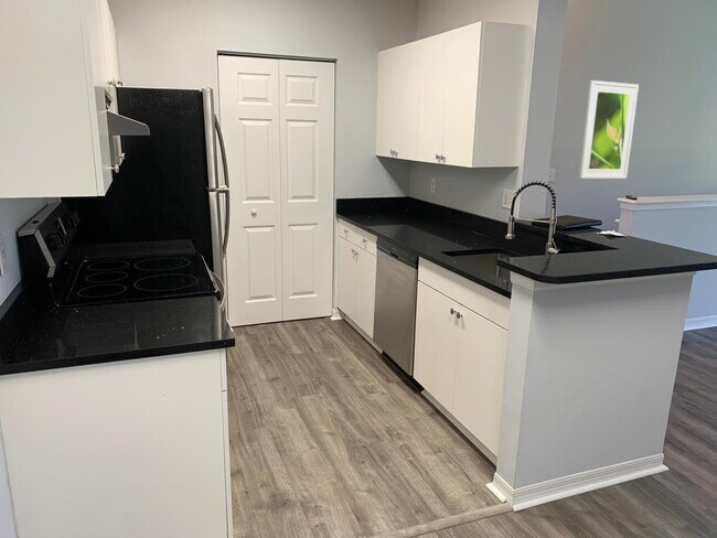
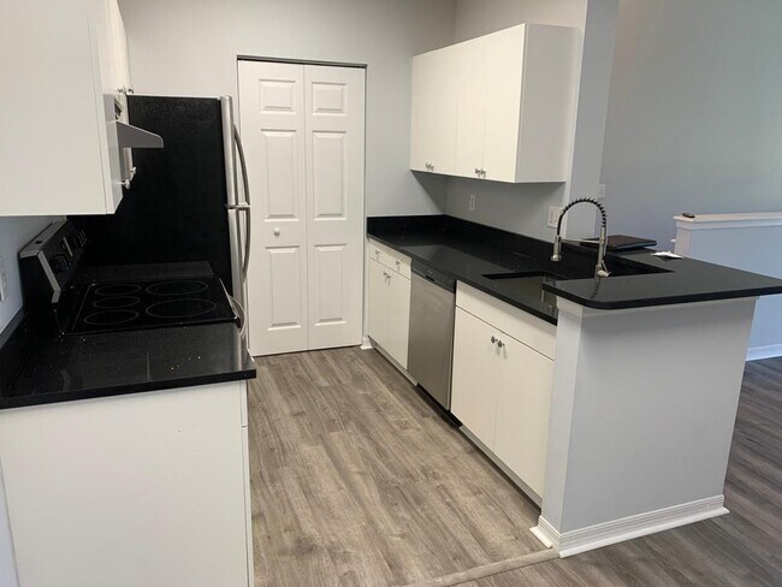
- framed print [578,79,640,180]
